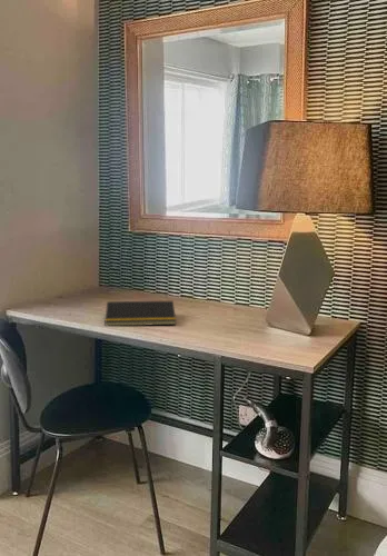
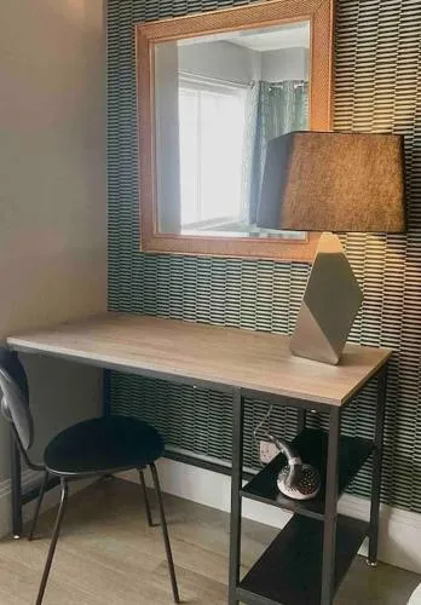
- notepad [103,300,177,327]
